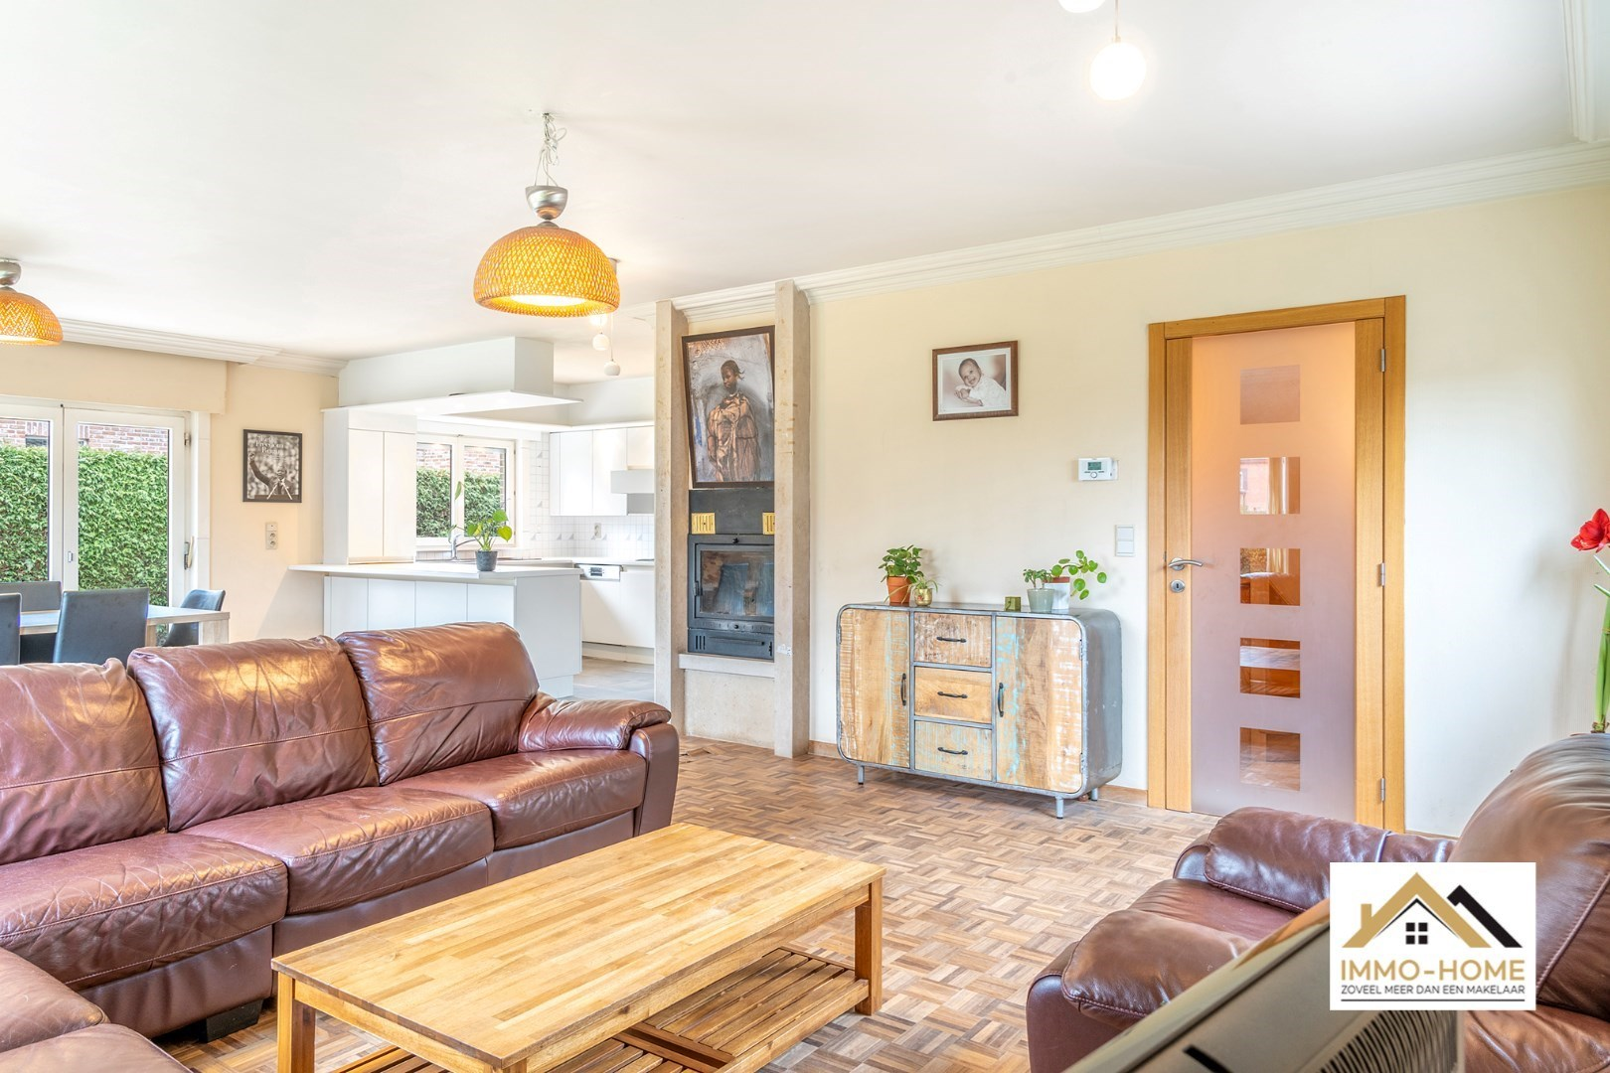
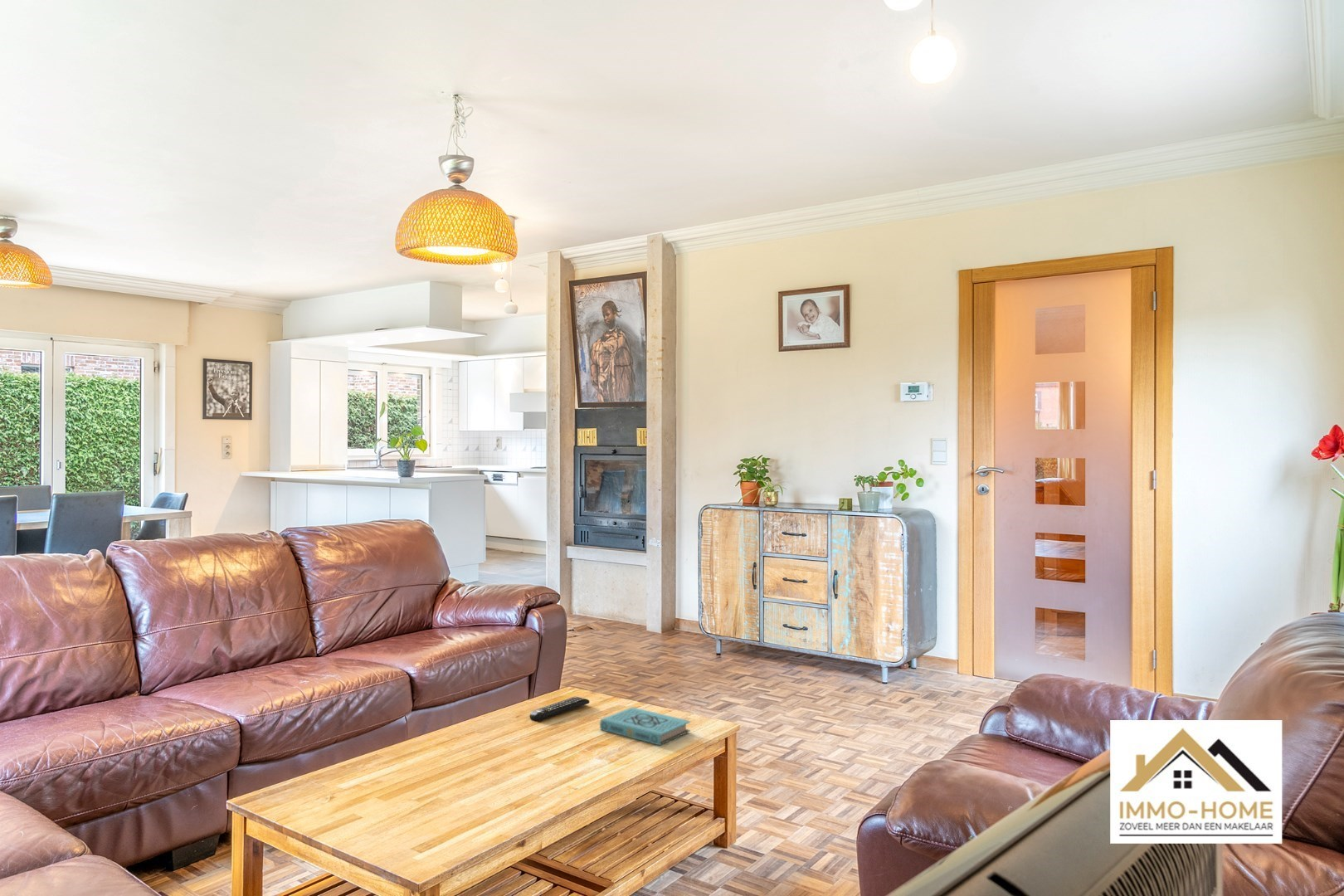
+ book [599,706,691,746]
+ remote control [528,695,590,723]
